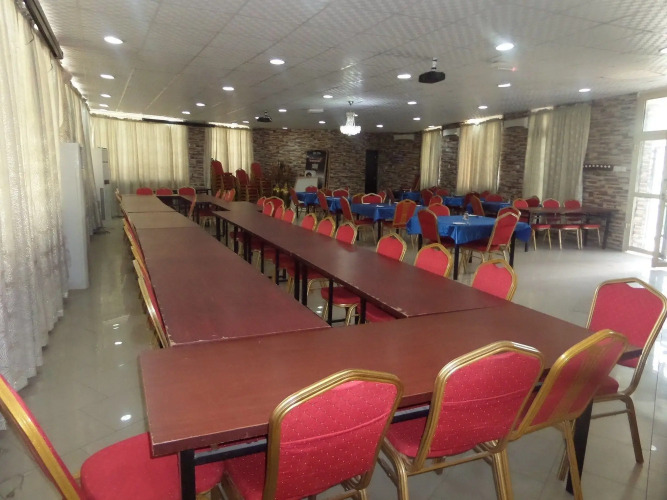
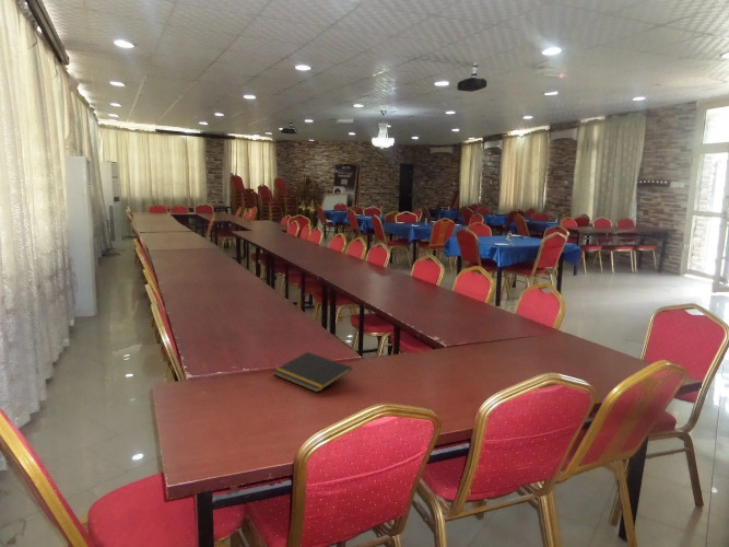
+ notepad [272,351,353,394]
